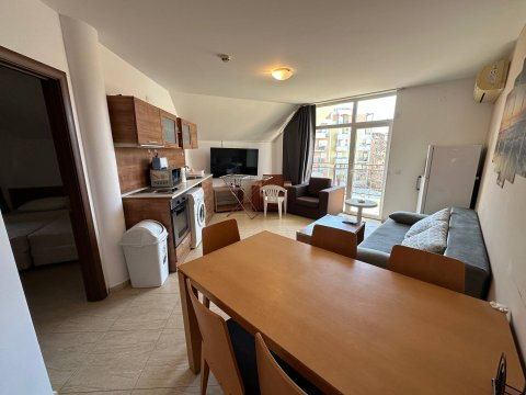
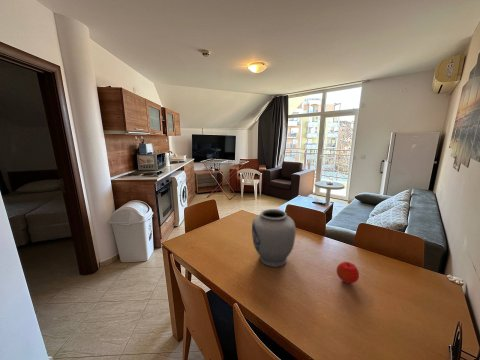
+ fruit [335,261,360,284]
+ vase [251,208,297,268]
